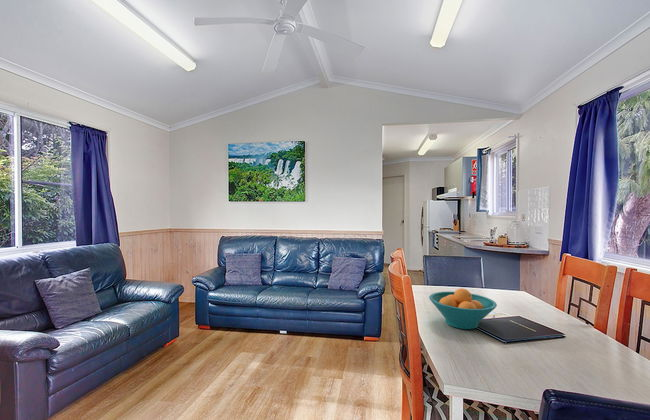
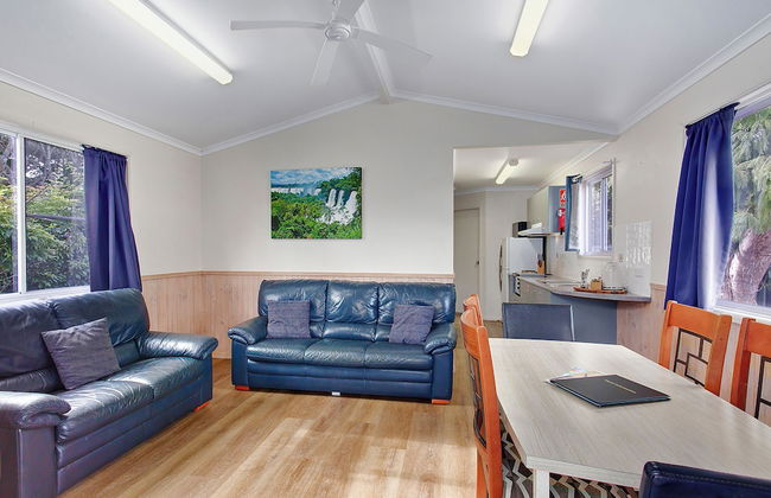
- fruit bowl [428,287,498,330]
